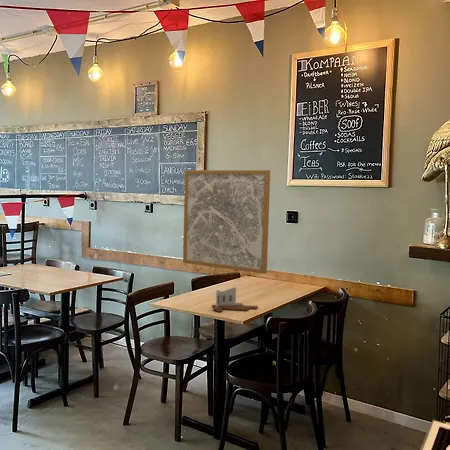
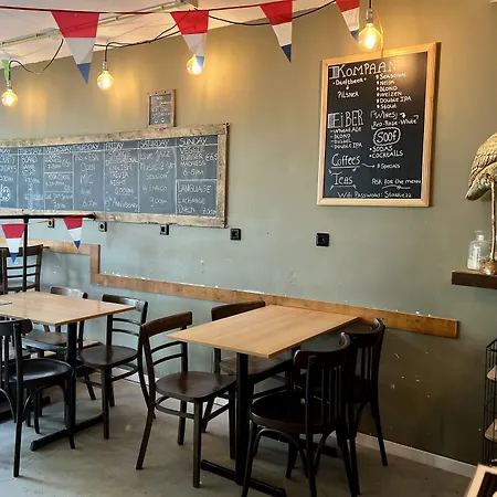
- wall art [182,169,271,275]
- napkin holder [211,286,259,313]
